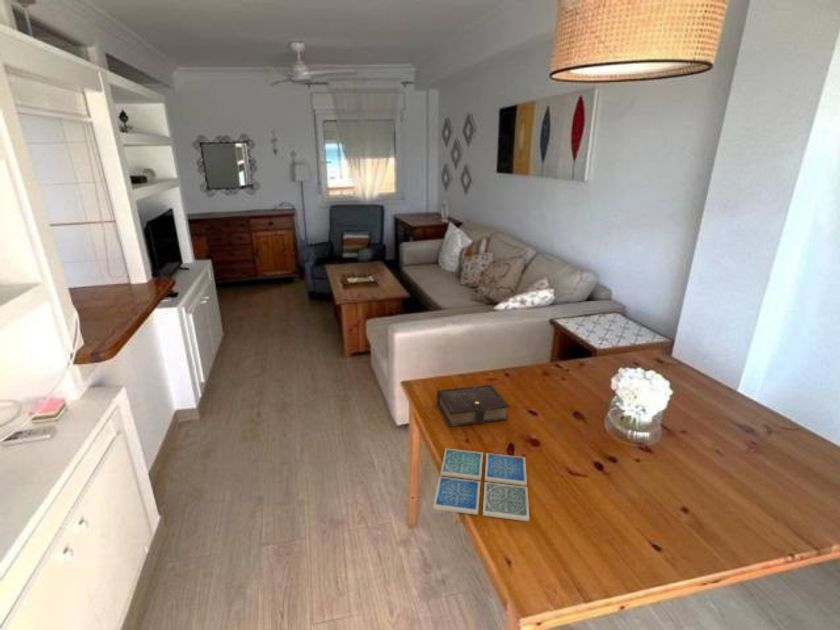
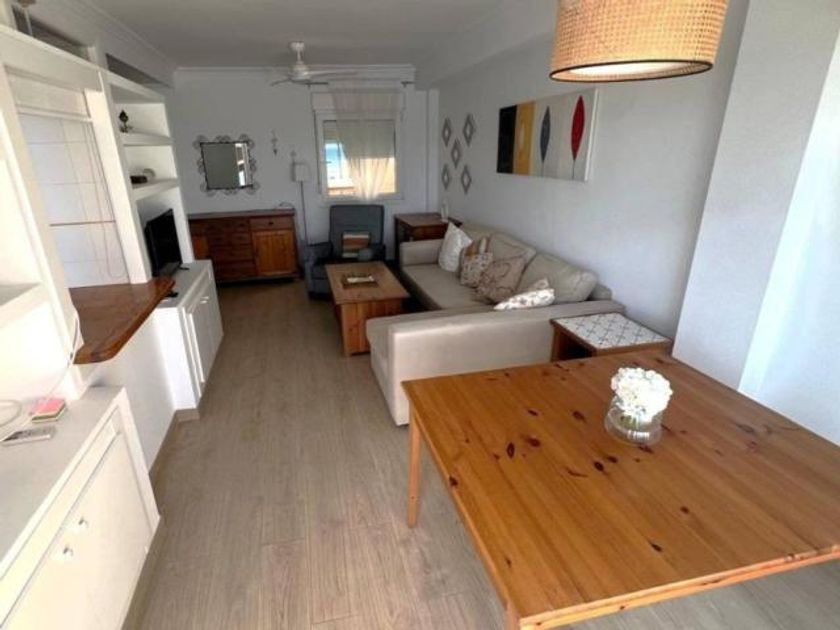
- book [418,384,510,428]
- drink coaster [432,448,530,522]
